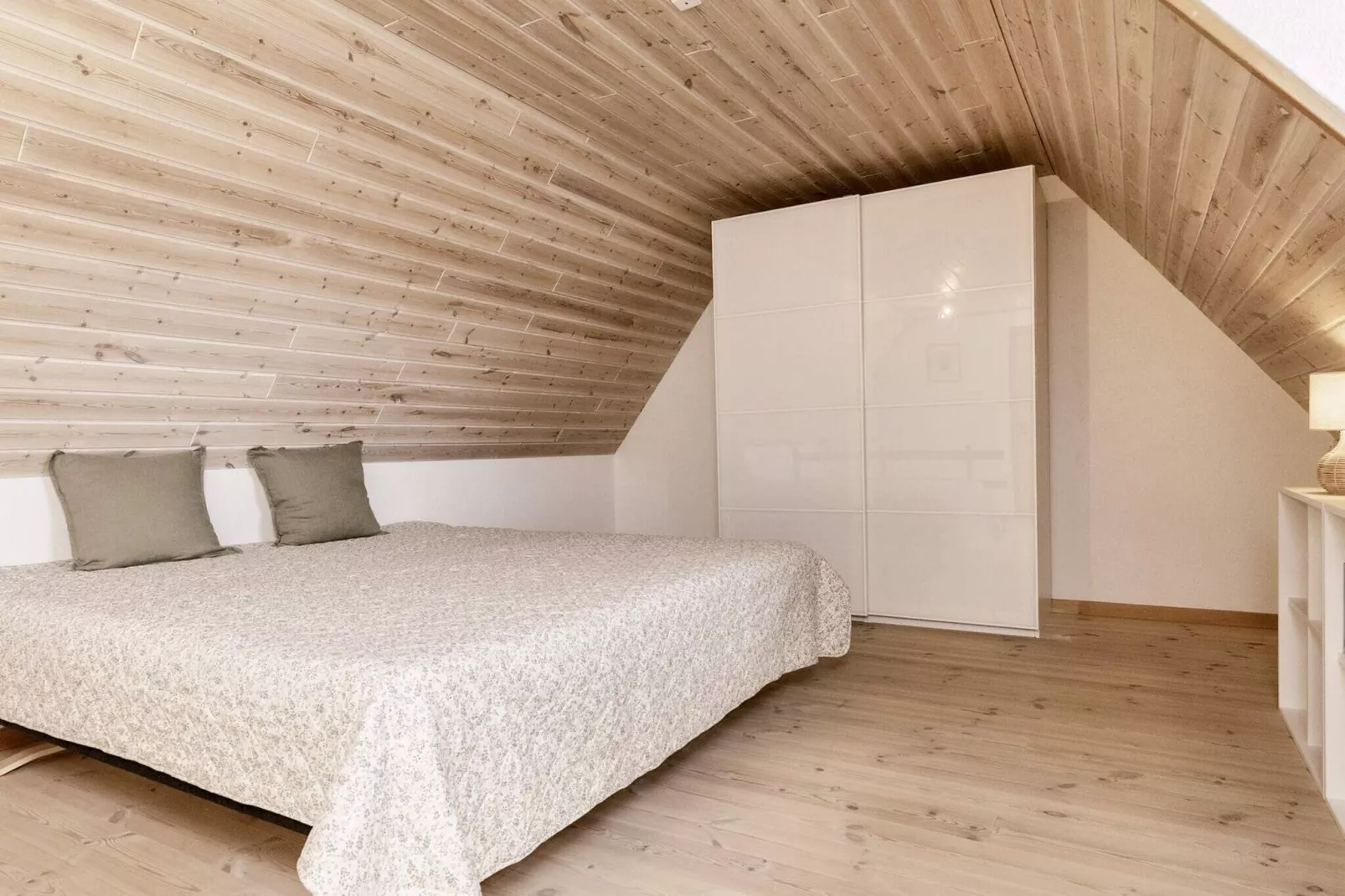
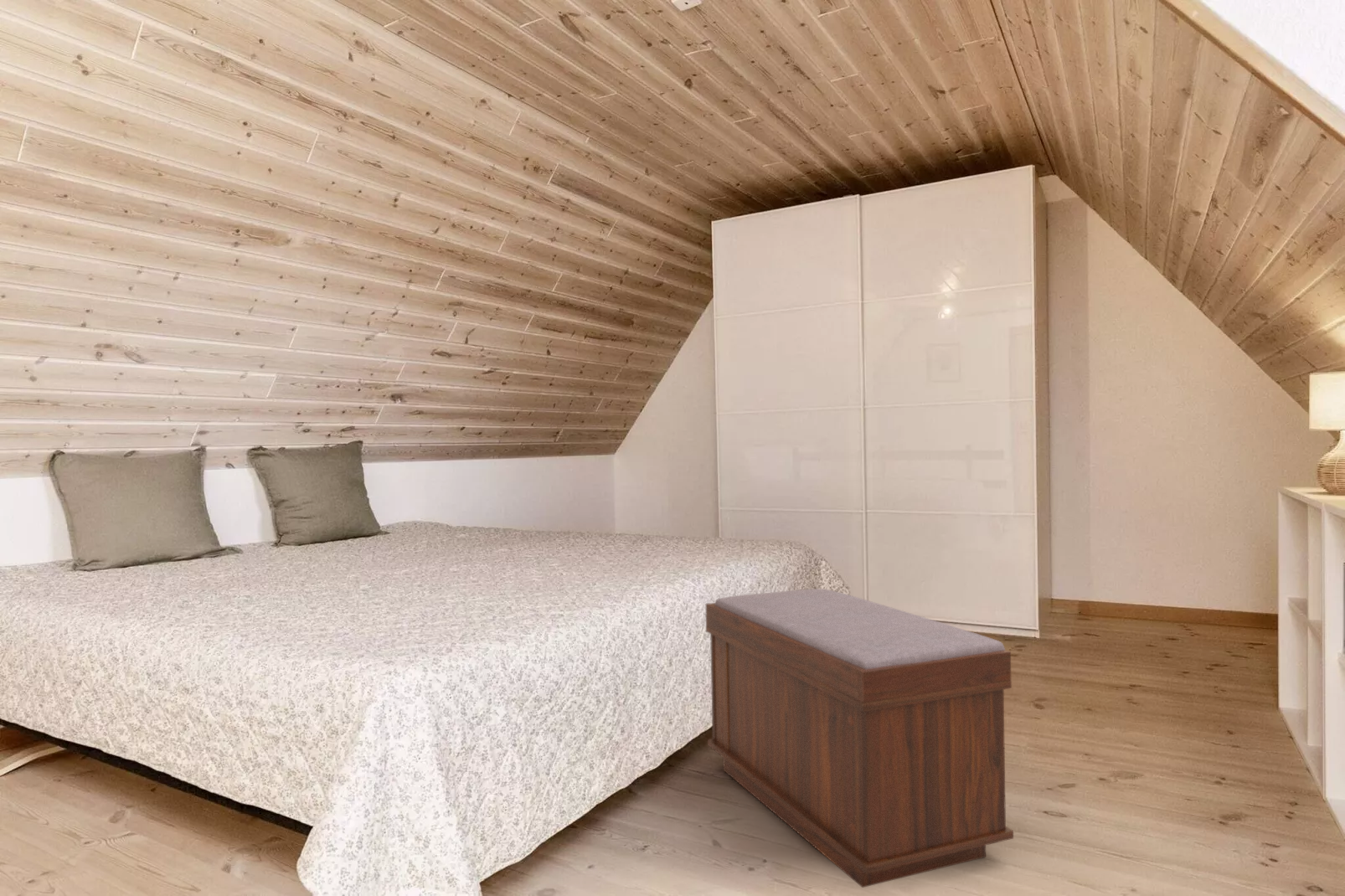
+ bench [705,588,1014,888]
